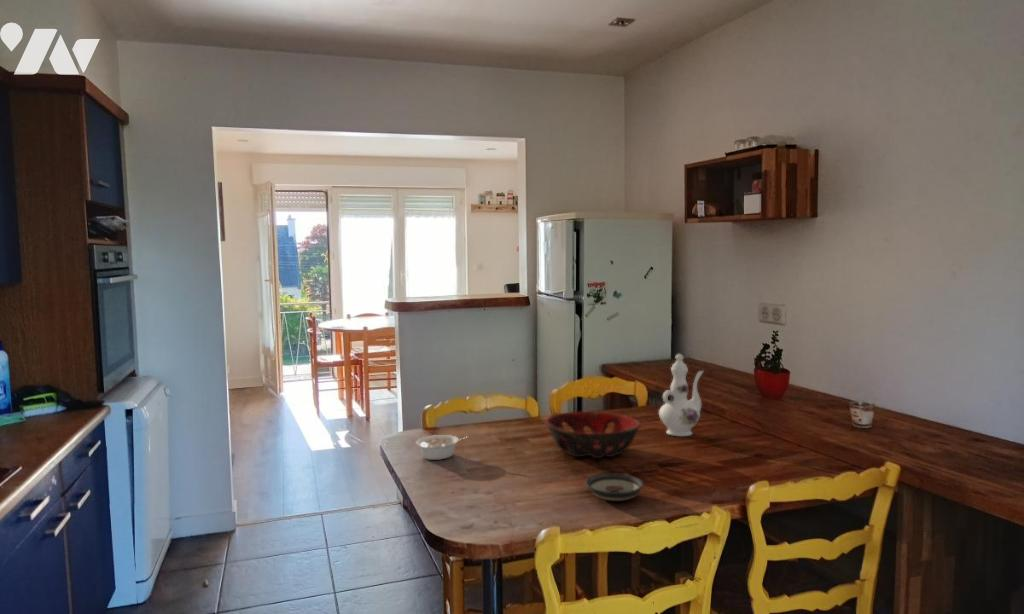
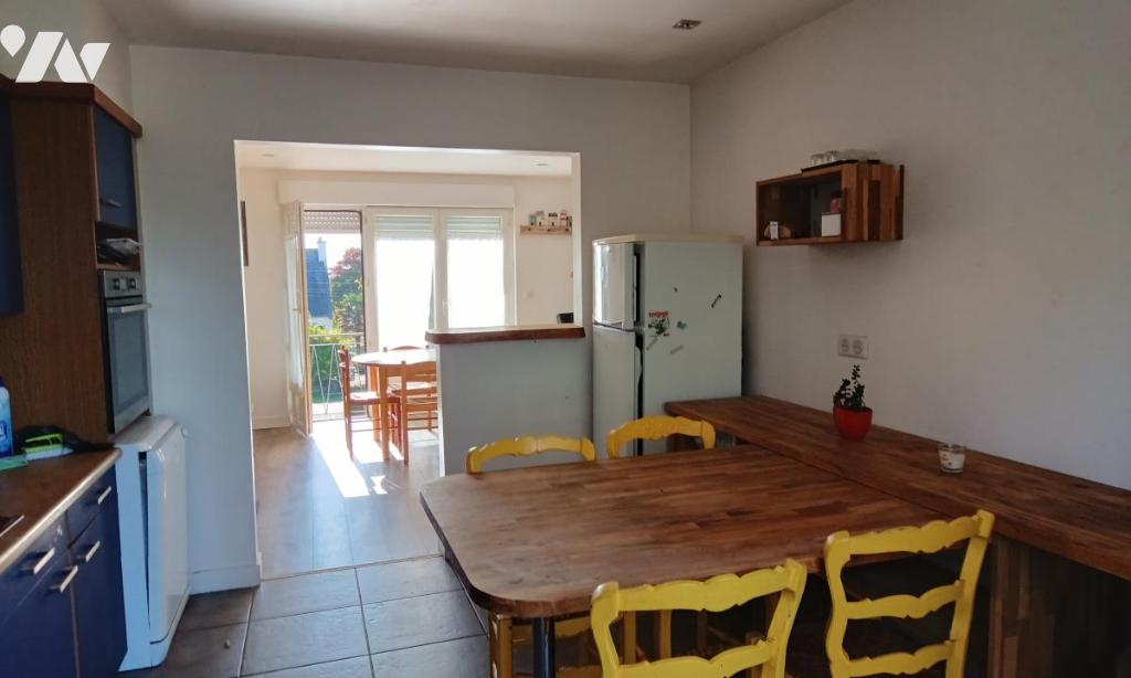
- chinaware [658,353,705,437]
- decorative bowl [545,411,642,460]
- legume [415,434,469,461]
- saucer [585,472,645,502]
